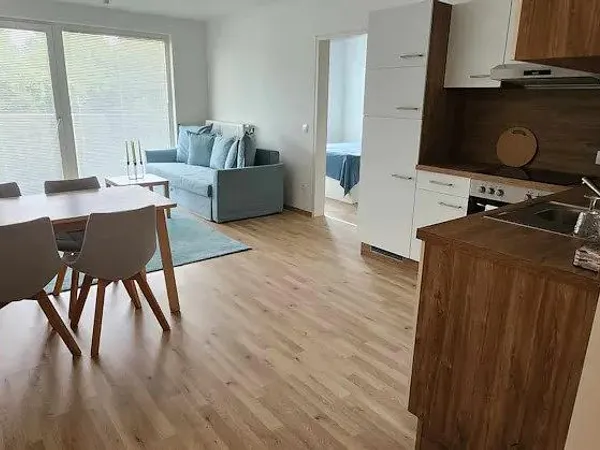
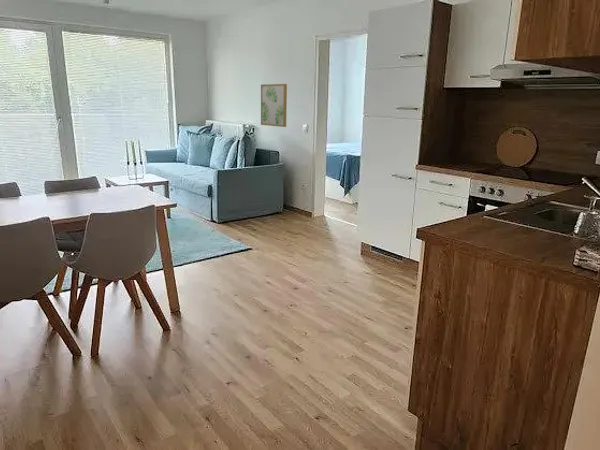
+ wall art [260,83,288,128]
